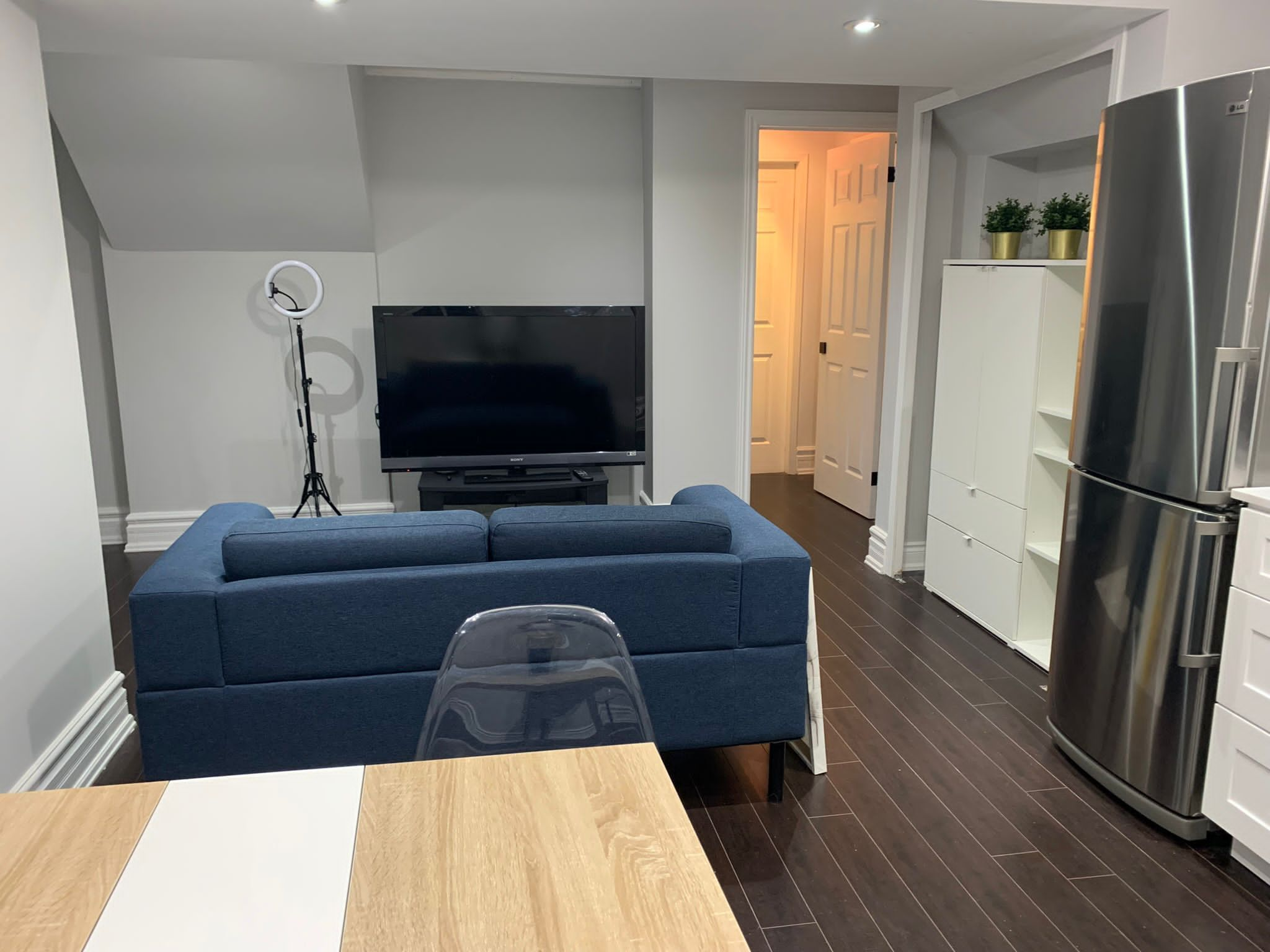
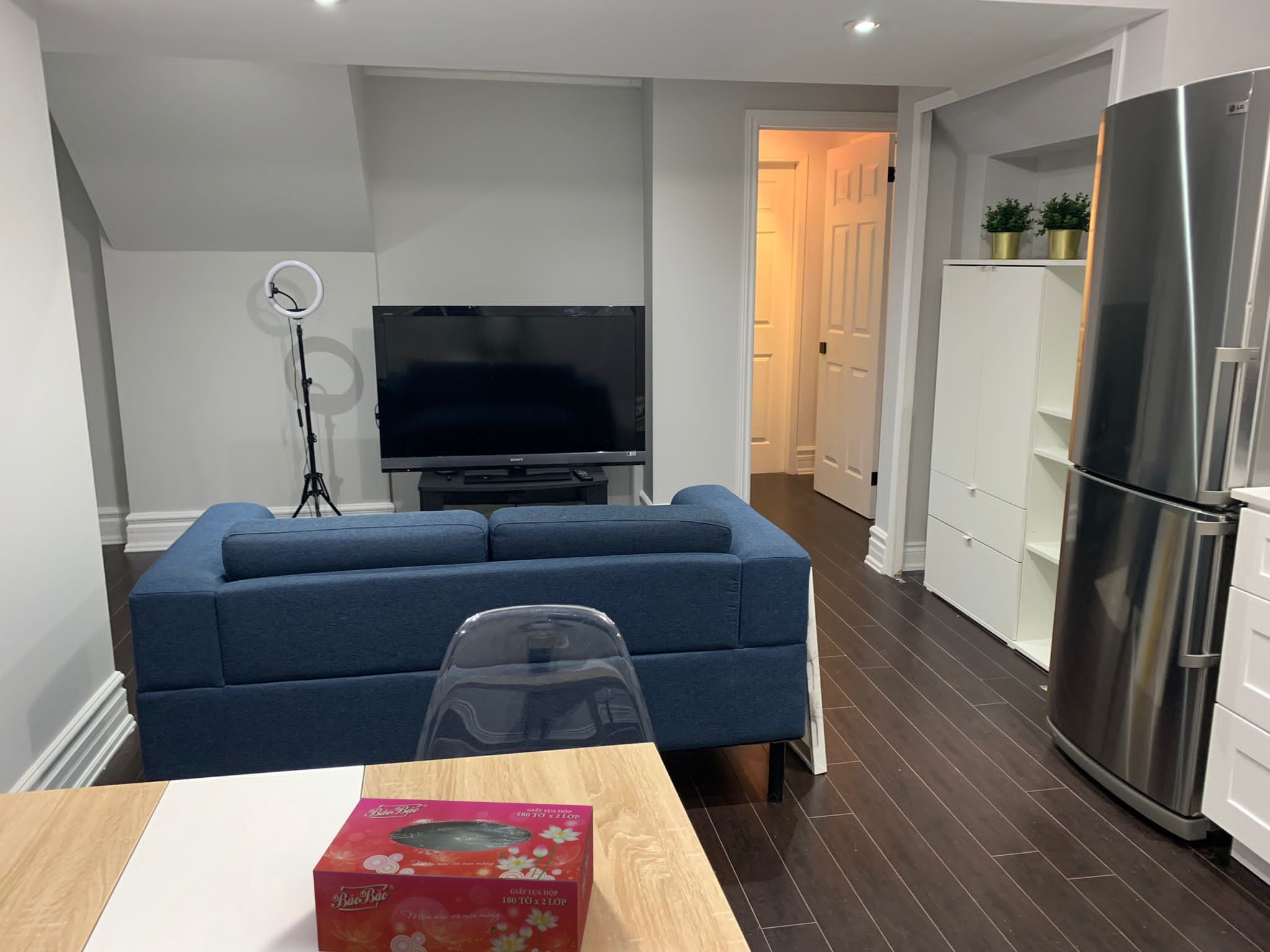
+ tissue box [313,797,594,952]
